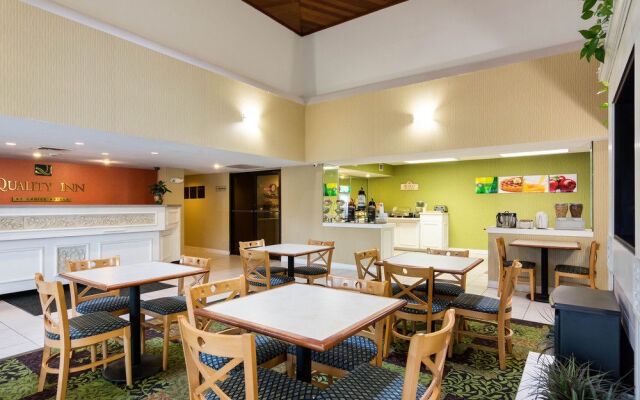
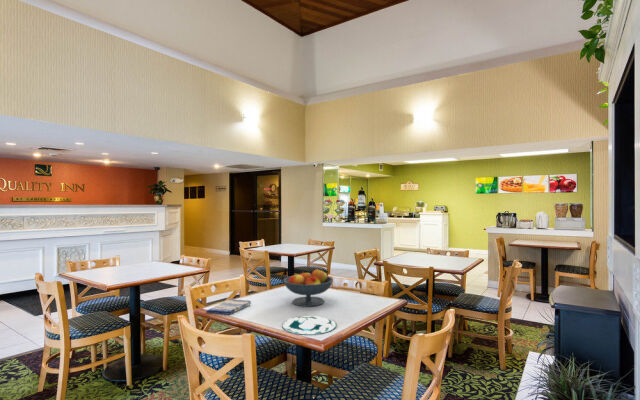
+ fruit bowl [282,268,334,308]
+ dish towel [205,298,252,316]
+ plate [281,315,338,335]
